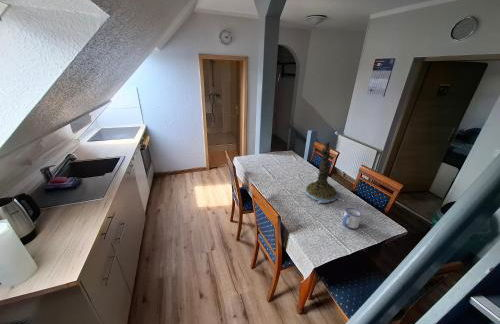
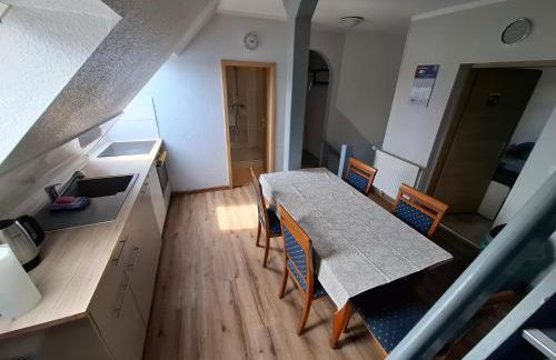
- mug [341,207,363,230]
- plant [304,141,342,204]
